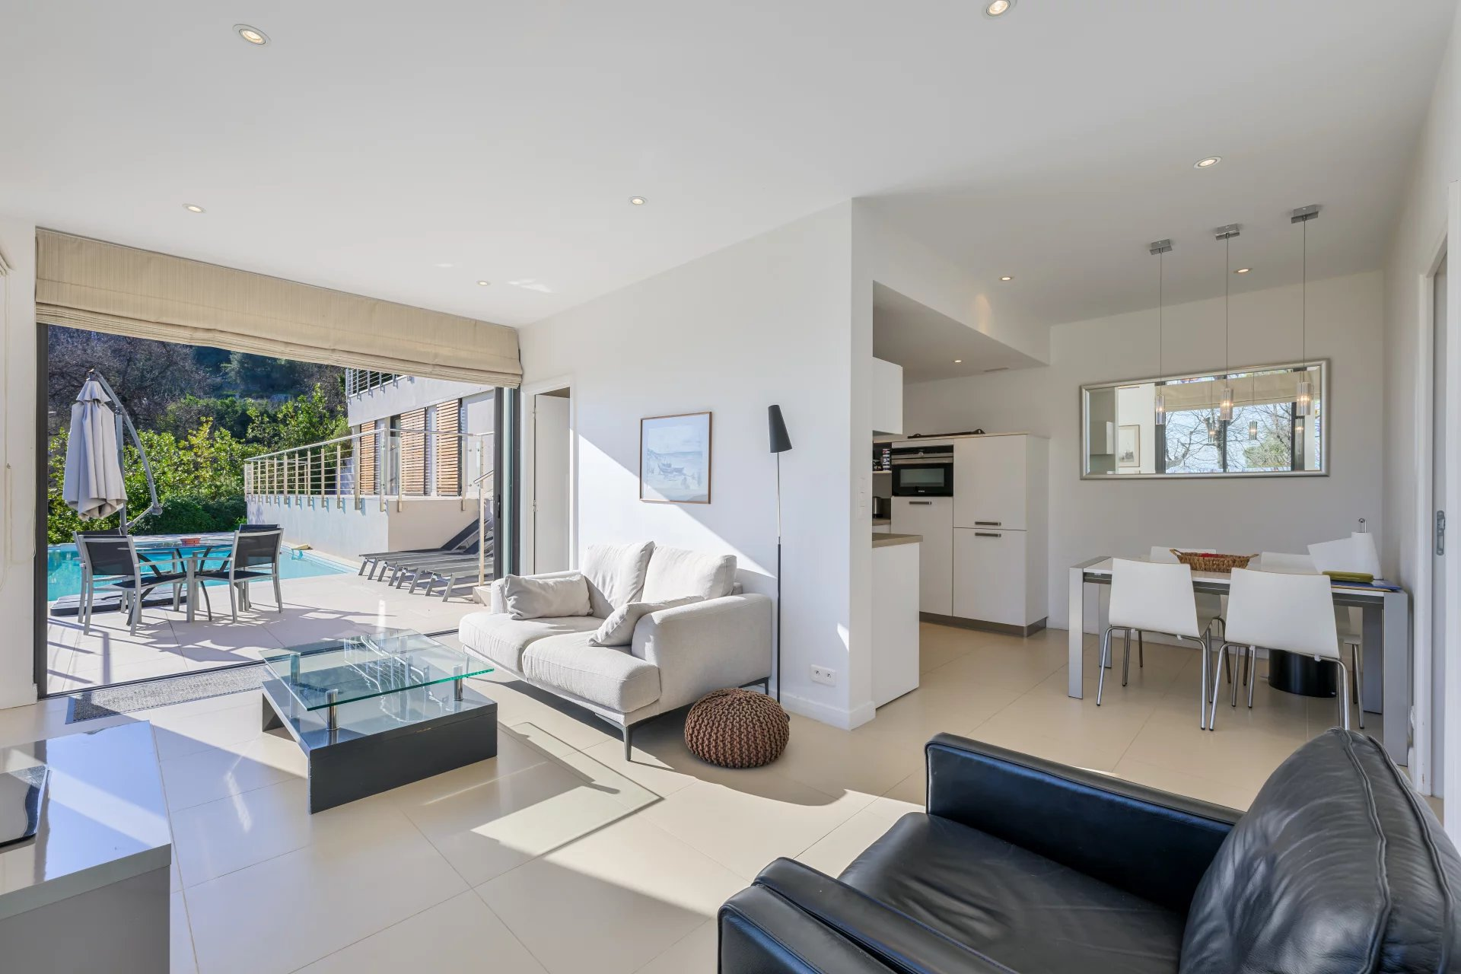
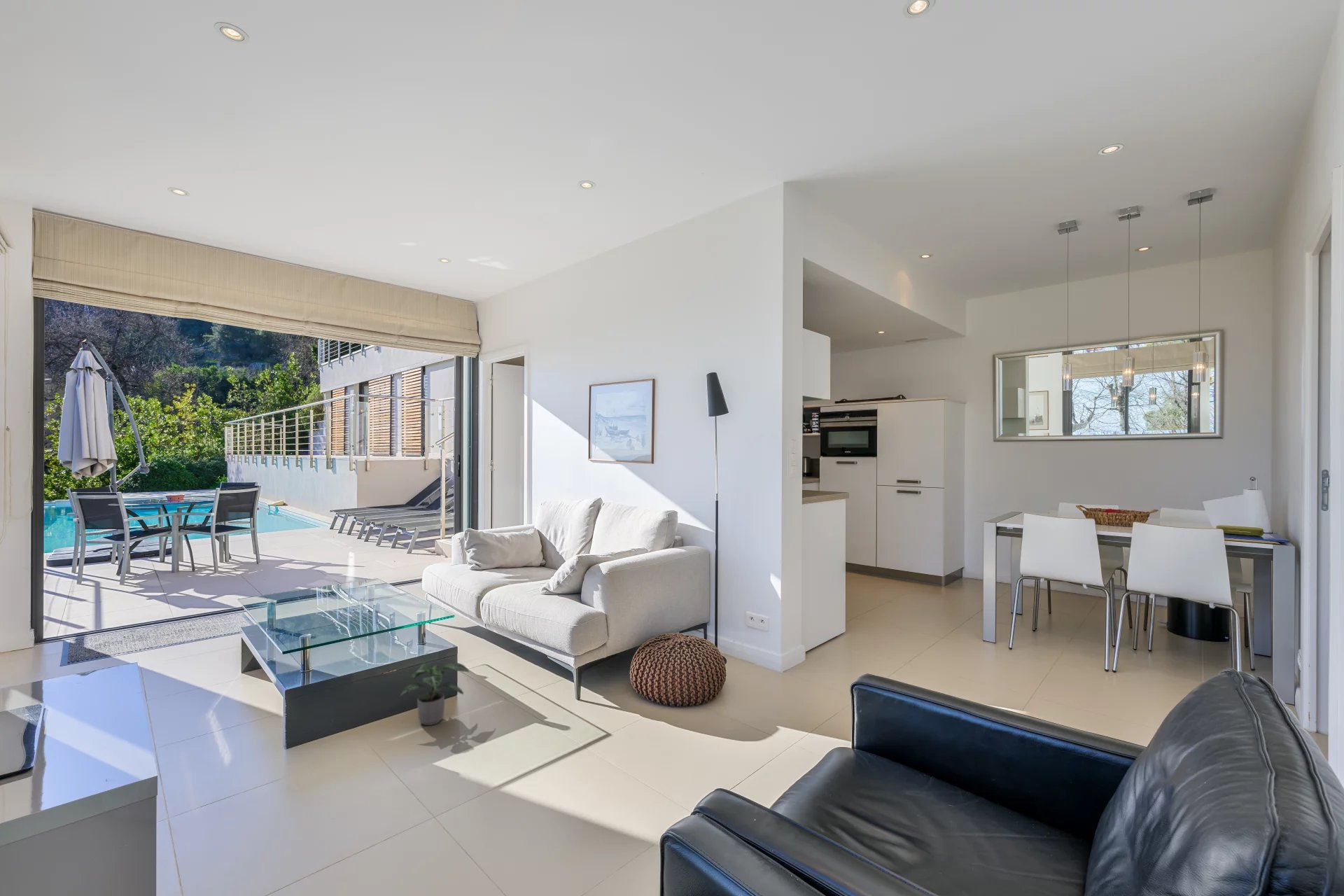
+ potted plant [399,662,470,726]
